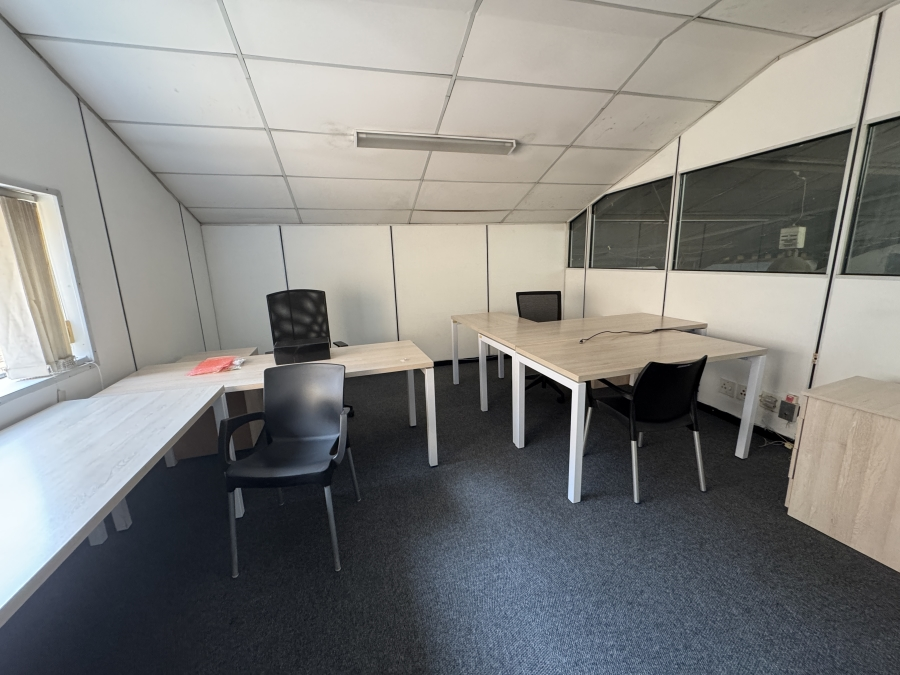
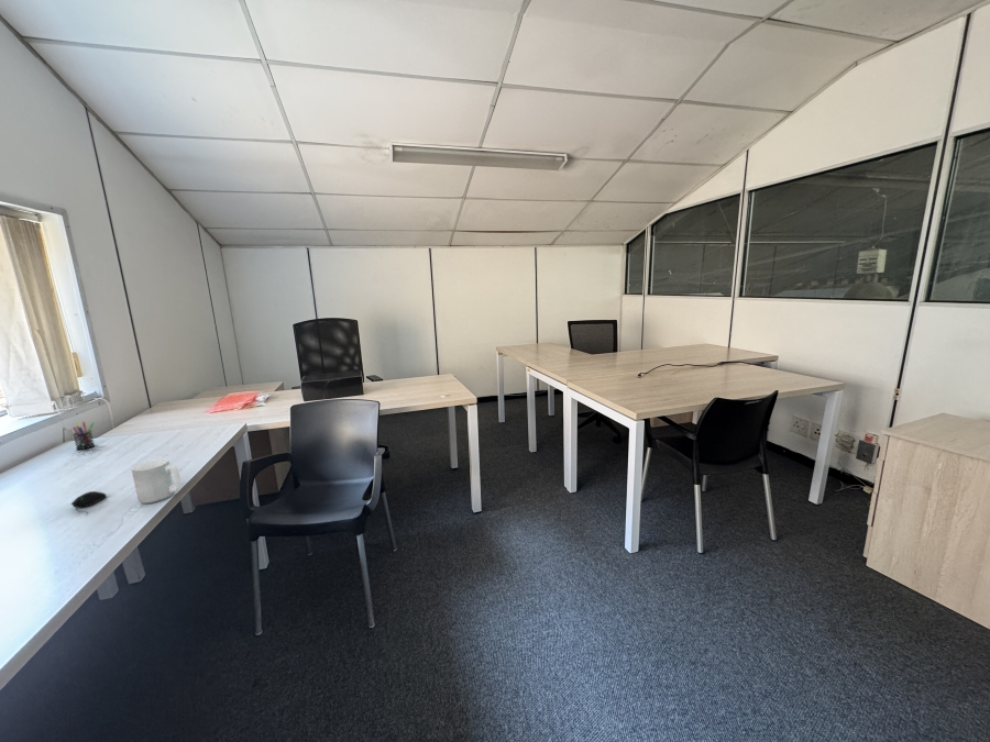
+ computer mouse [69,490,108,517]
+ mug [131,457,183,505]
+ pen holder [72,421,96,451]
